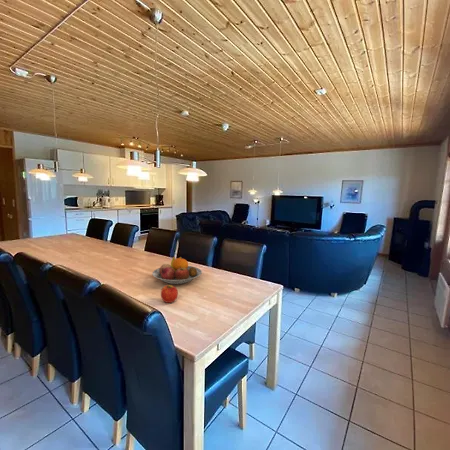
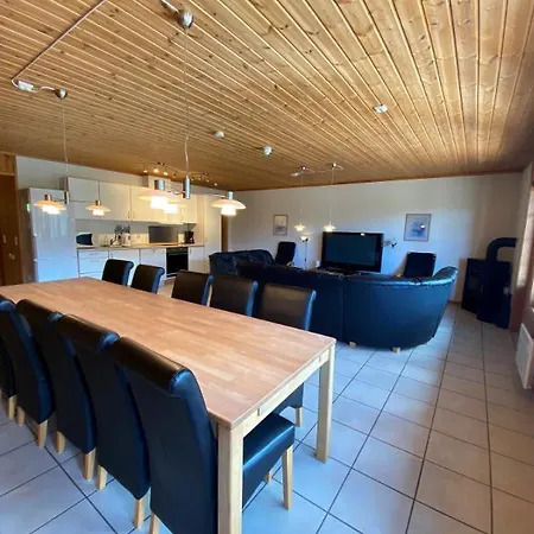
- fruit bowl [151,256,203,285]
- apple [160,284,179,304]
